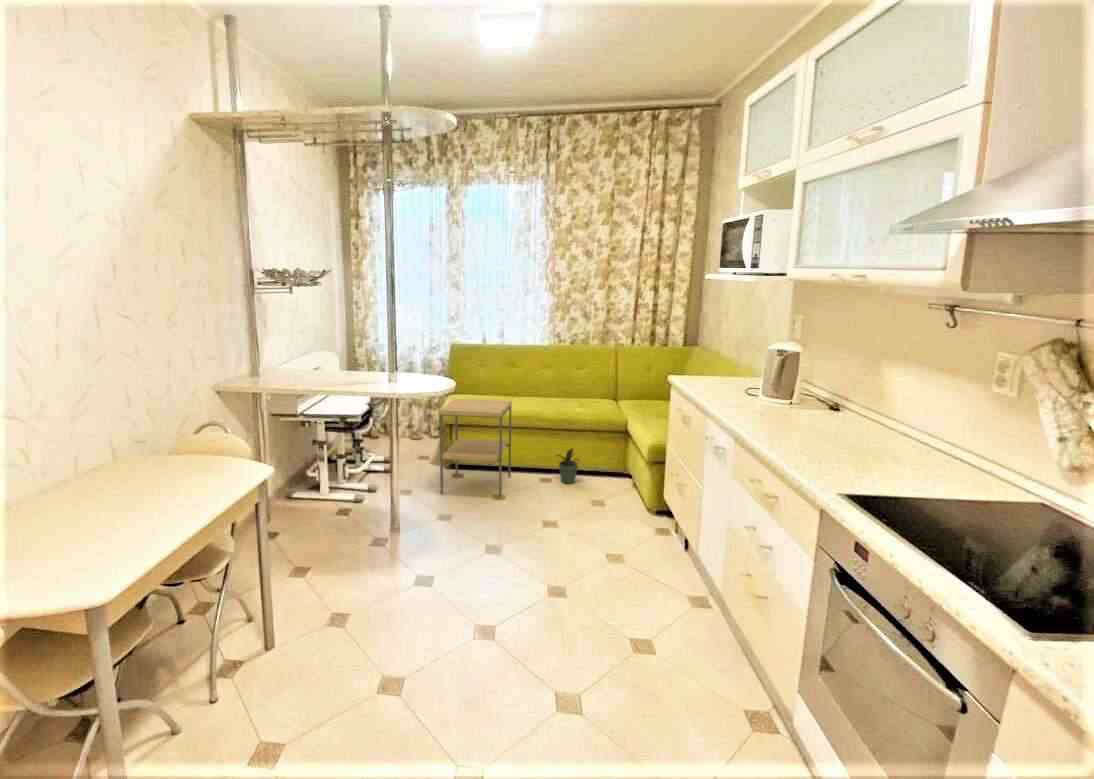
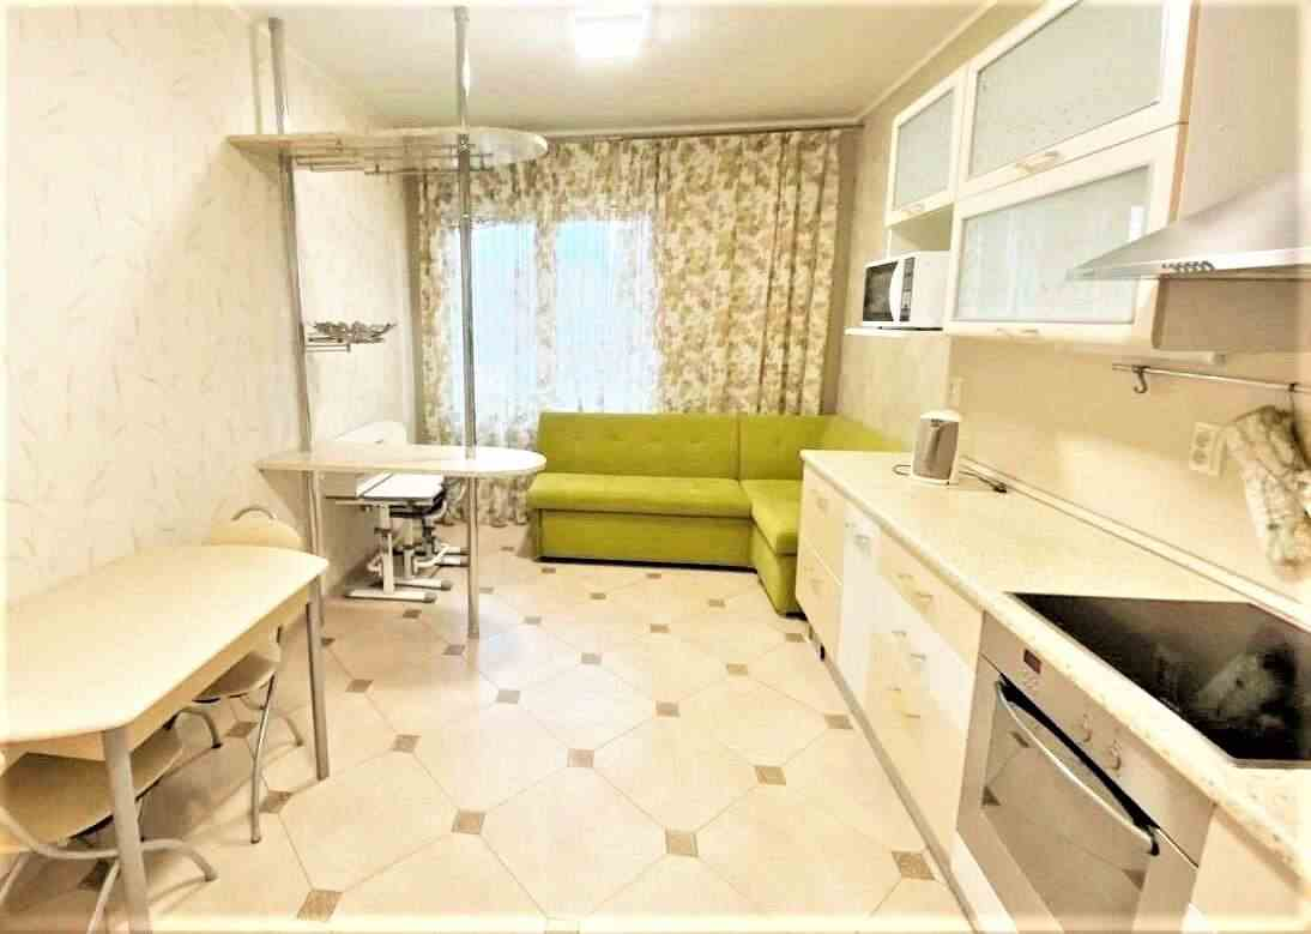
- side table [437,398,513,498]
- potted plant [554,447,581,485]
